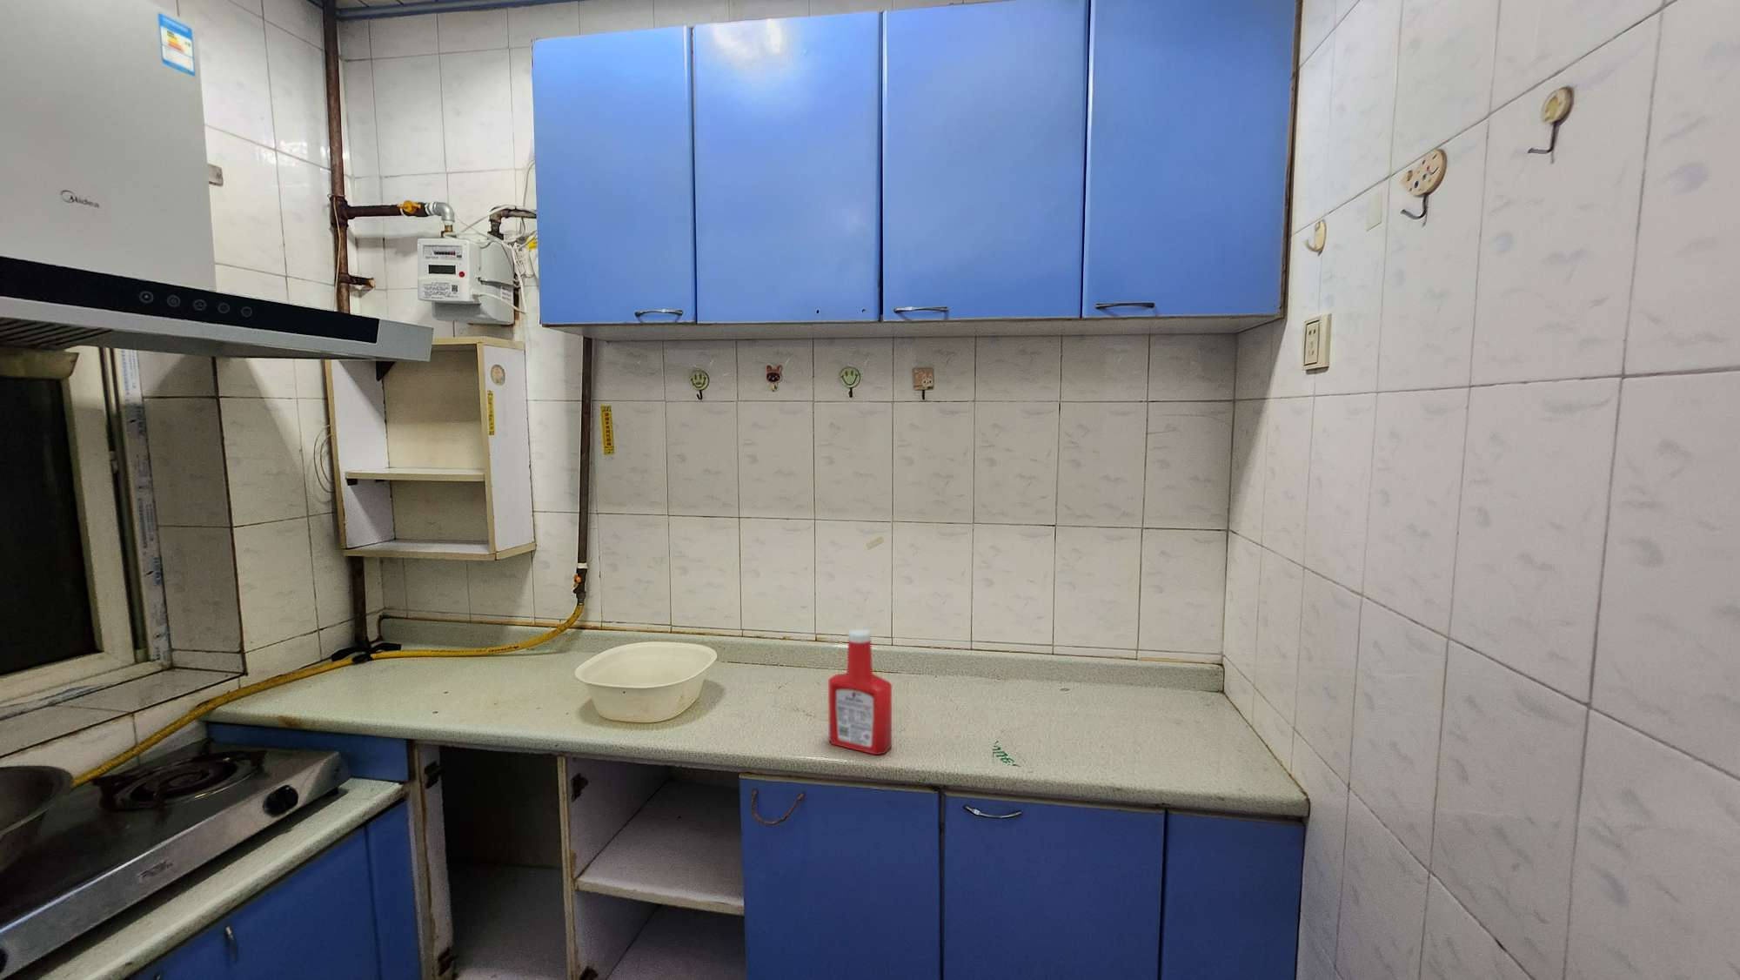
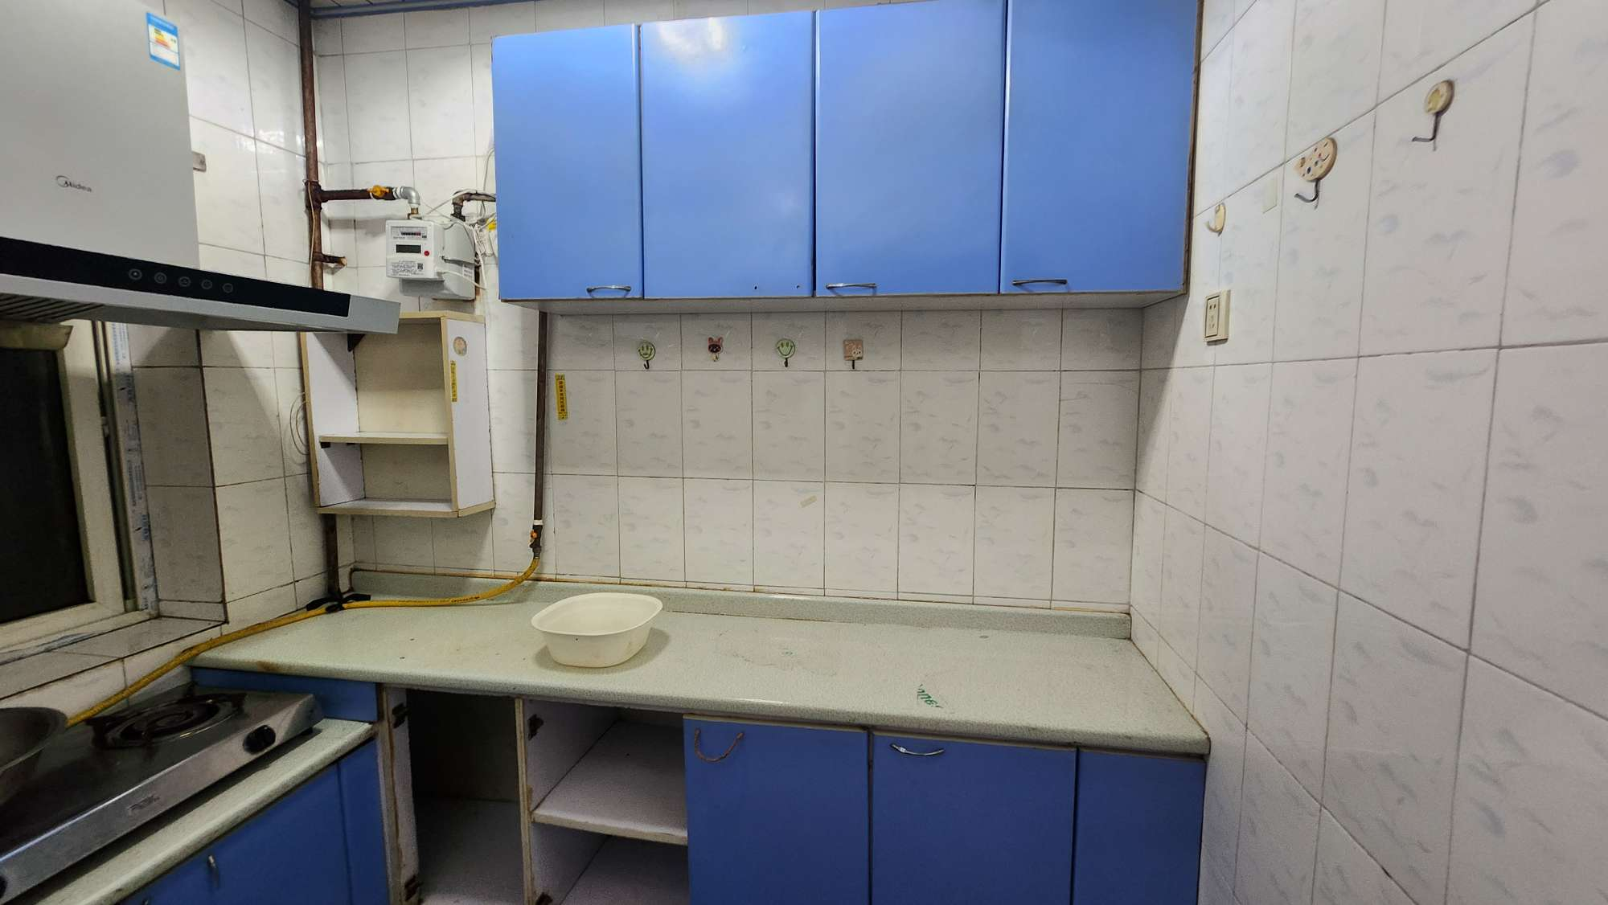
- soap bottle [827,627,893,755]
